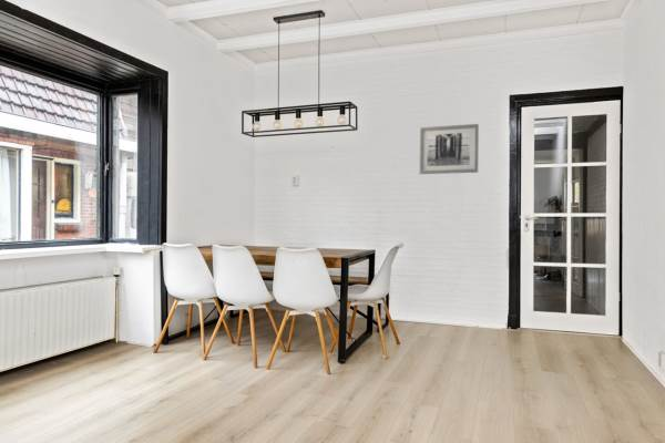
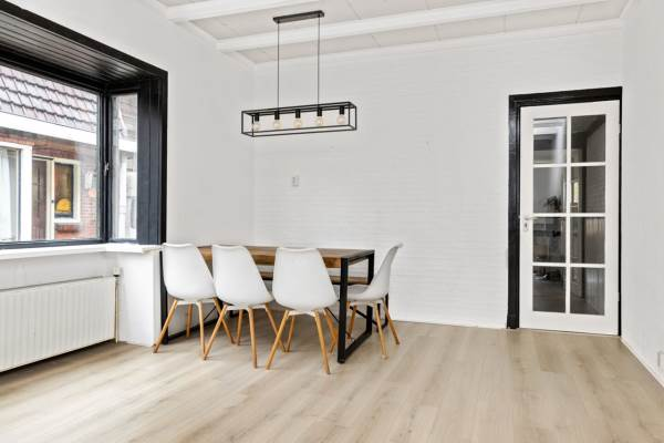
- wall art [418,123,480,175]
